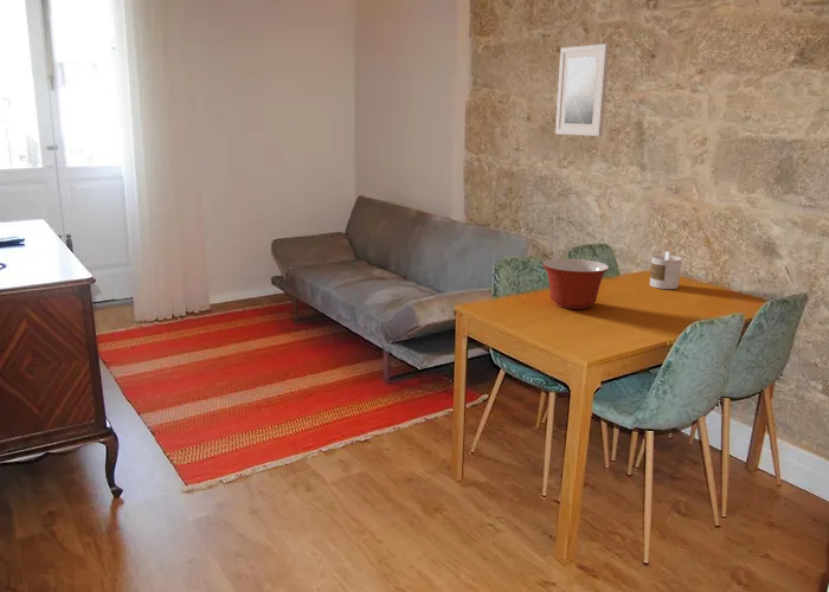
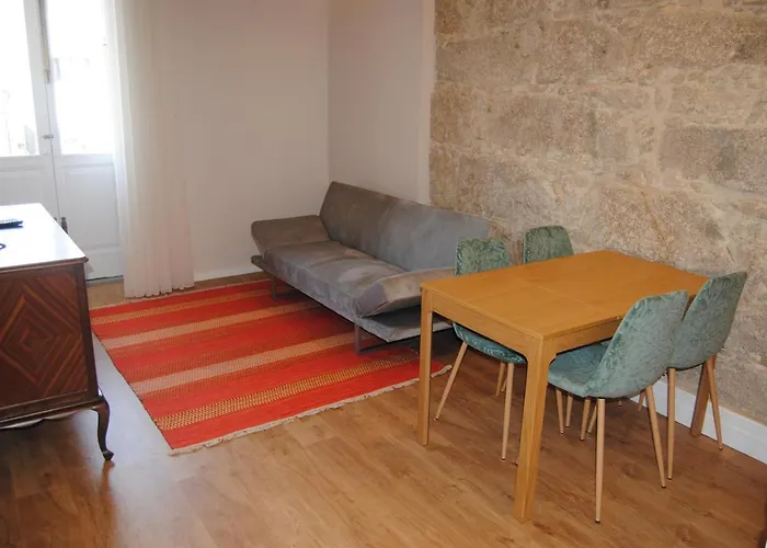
- candle [649,251,683,290]
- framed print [554,43,610,137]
- mixing bowl [541,258,610,310]
